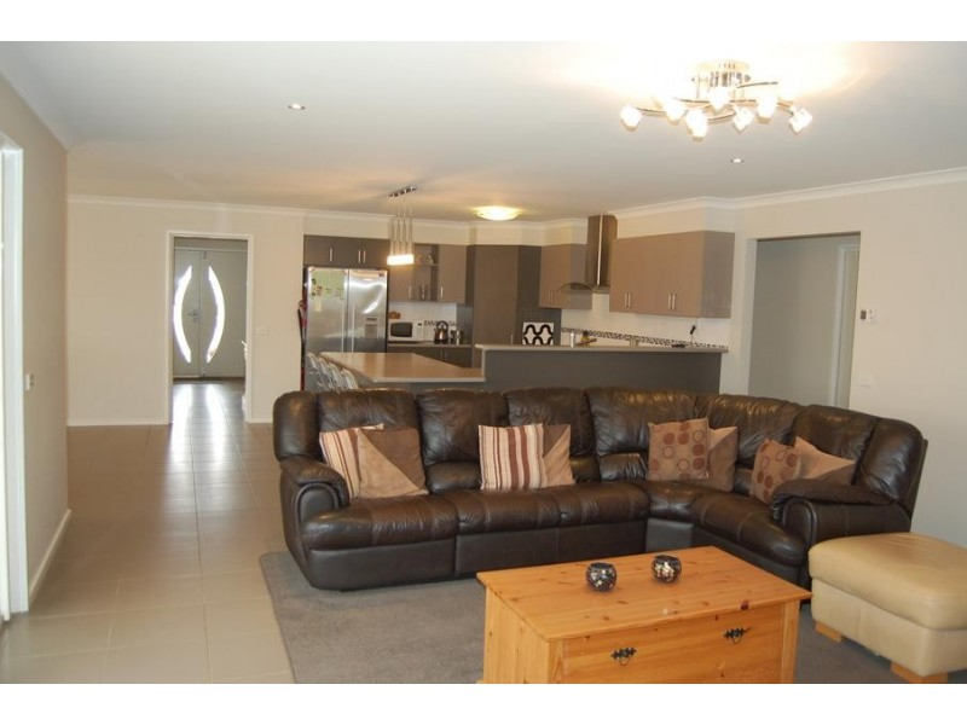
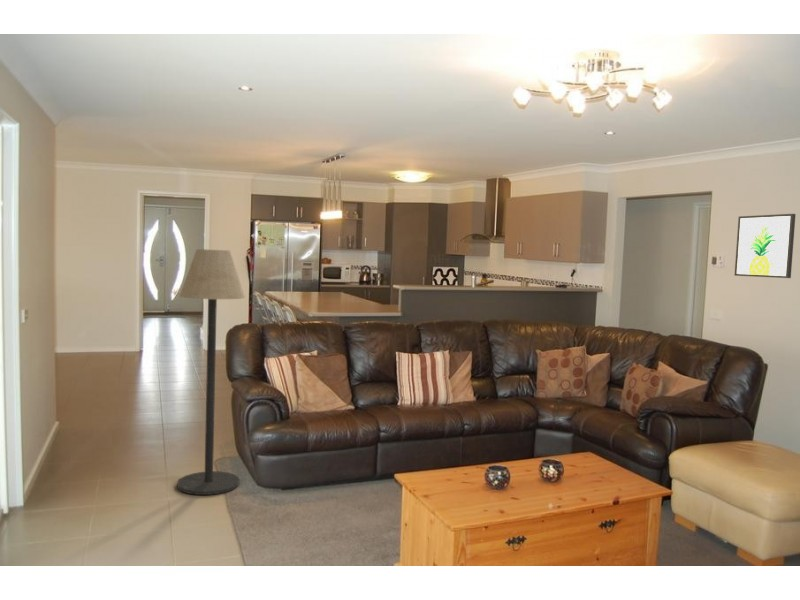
+ wall art [734,213,797,279]
+ floor lamp [176,248,246,496]
